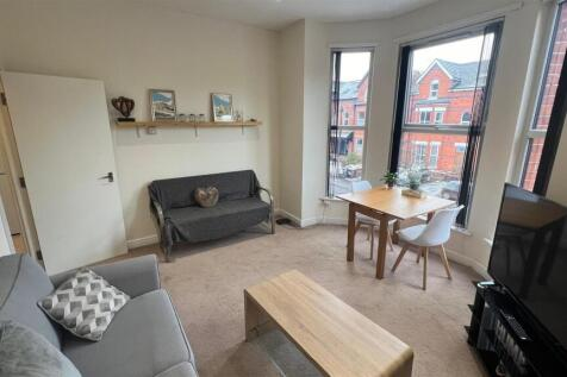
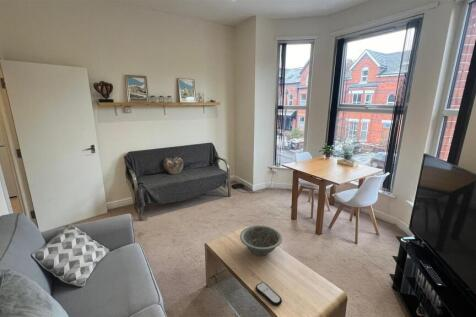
+ decorative bowl [239,224,283,257]
+ remote control [254,281,283,307]
